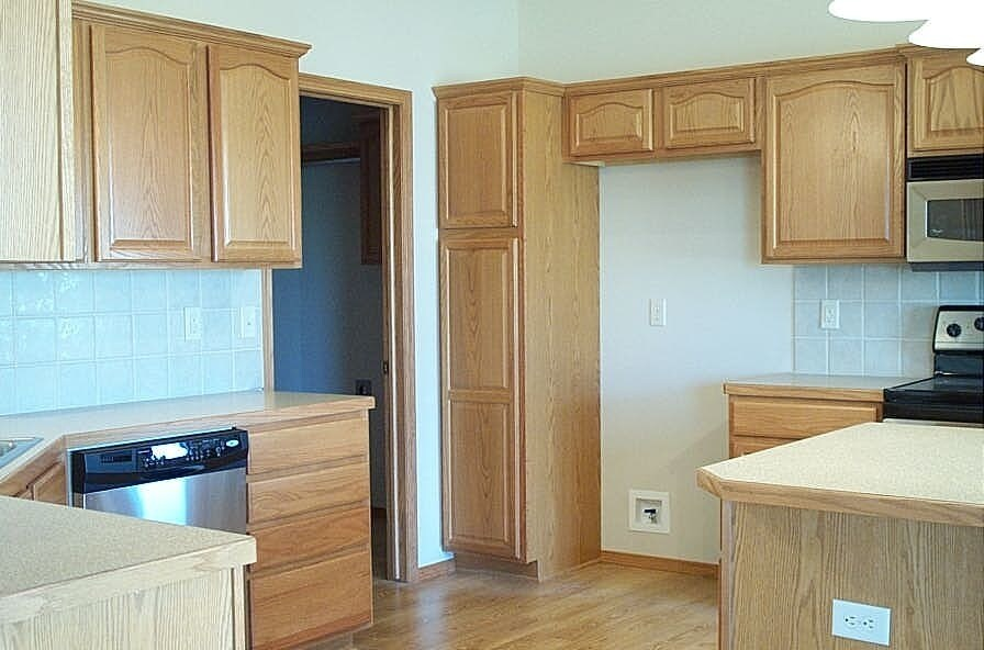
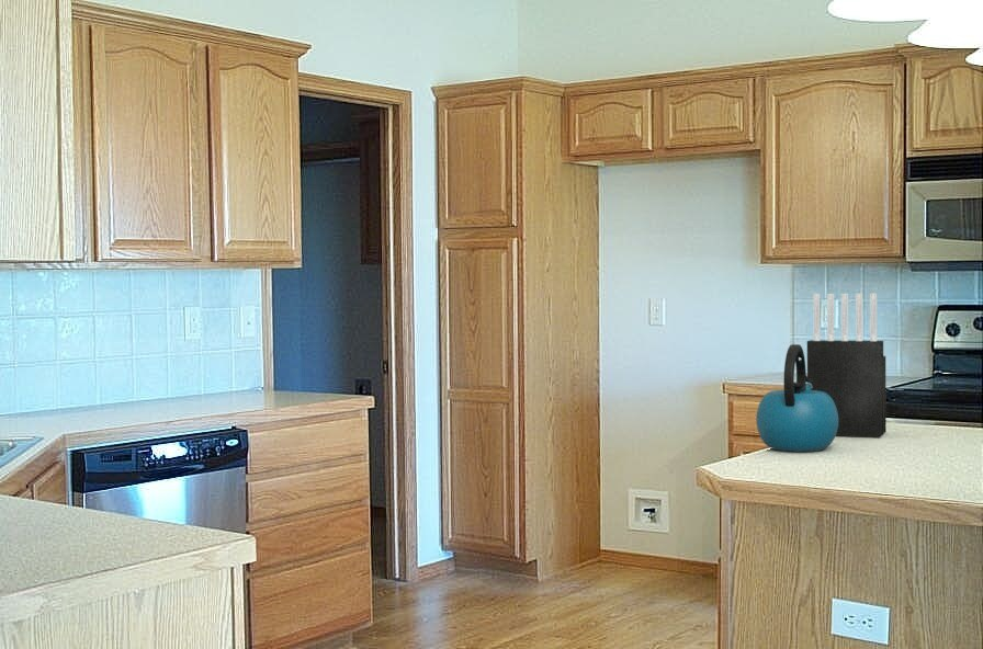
+ knife block [806,293,888,439]
+ kettle [755,343,838,453]
